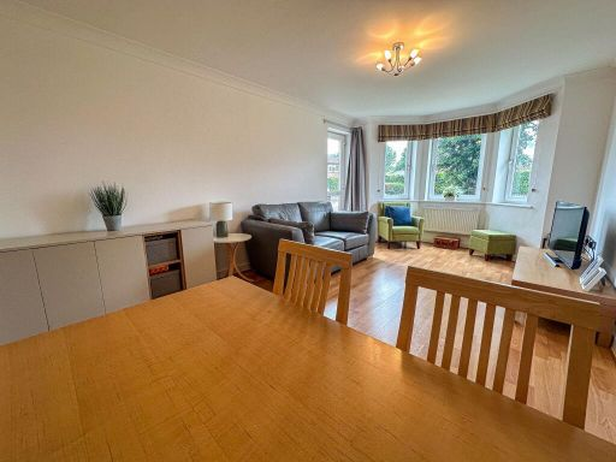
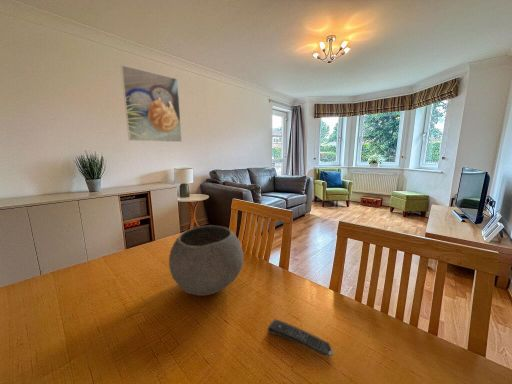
+ bowl [168,224,244,297]
+ remote control [267,318,335,357]
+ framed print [120,64,183,143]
